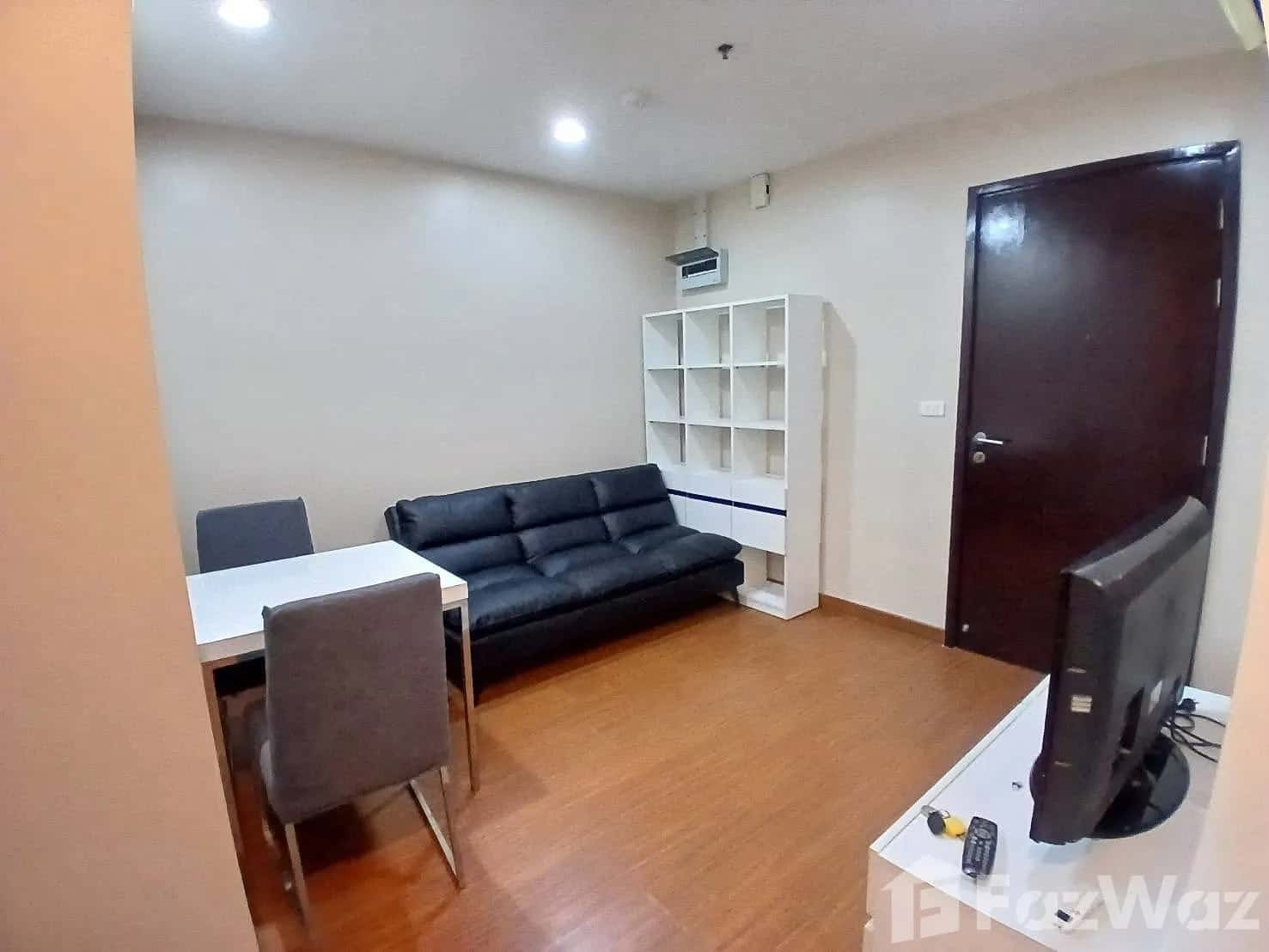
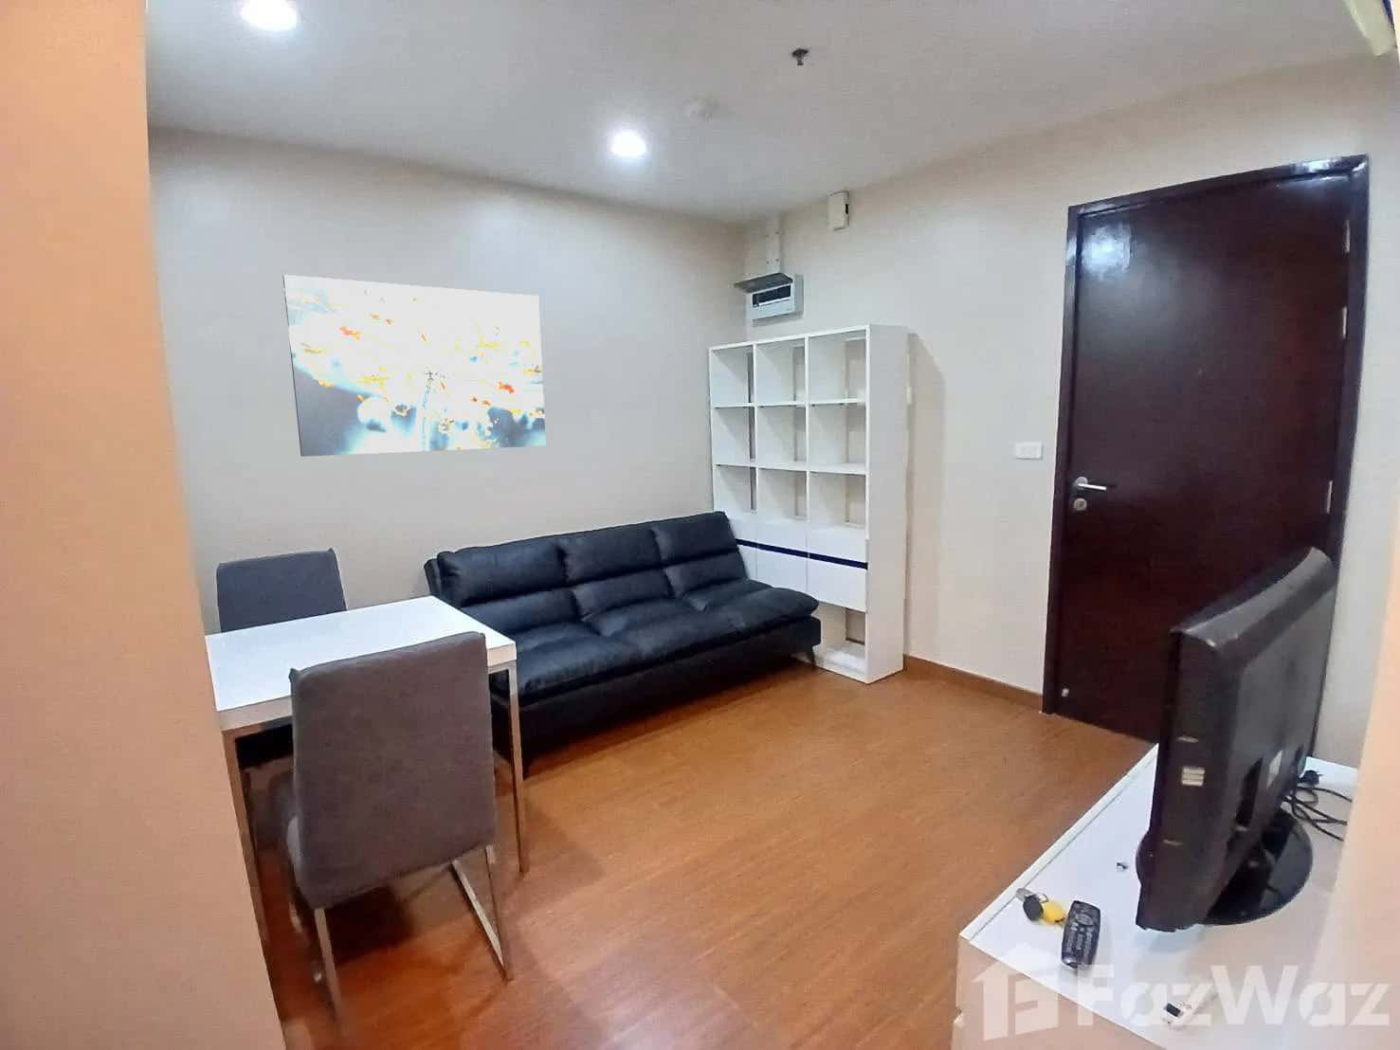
+ wall art [282,274,547,458]
